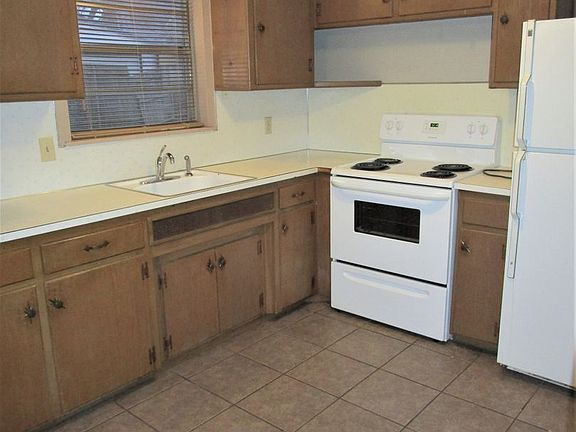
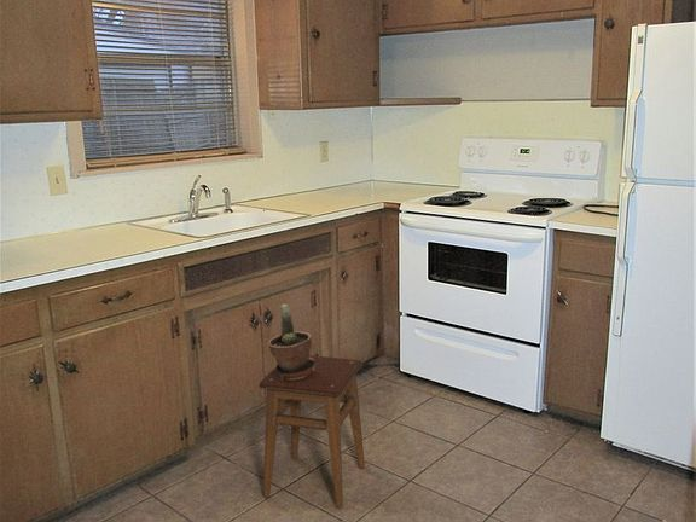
+ potted plant [267,303,315,379]
+ stool [259,354,366,510]
